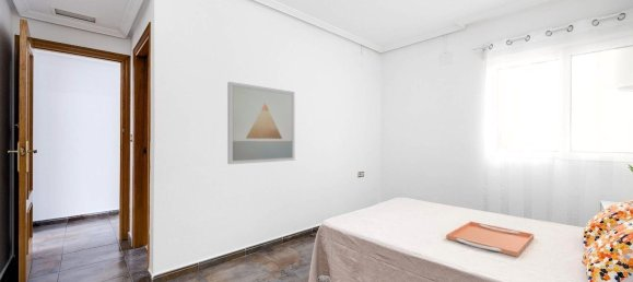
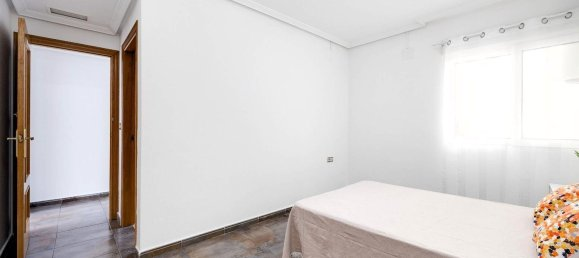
- wall art [226,81,296,165]
- serving tray [445,221,535,258]
